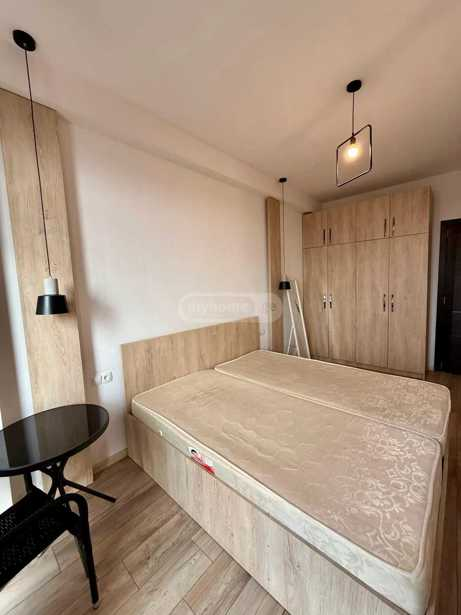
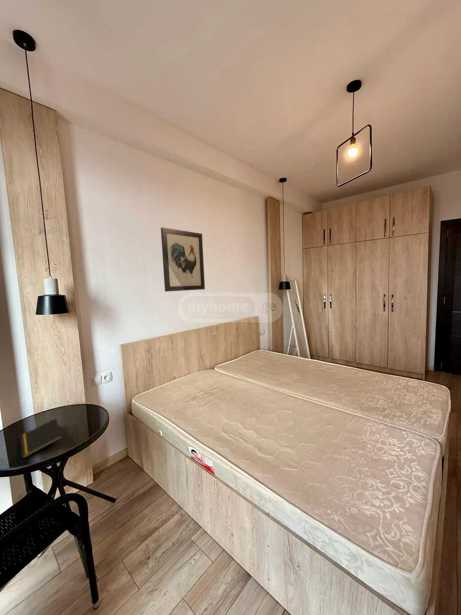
+ wall art [160,226,206,293]
+ notepad [19,418,64,459]
